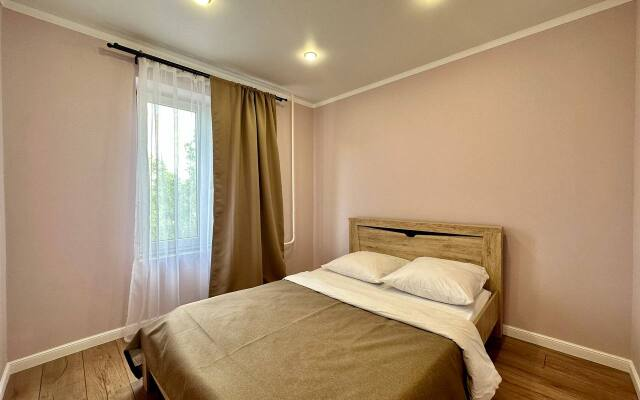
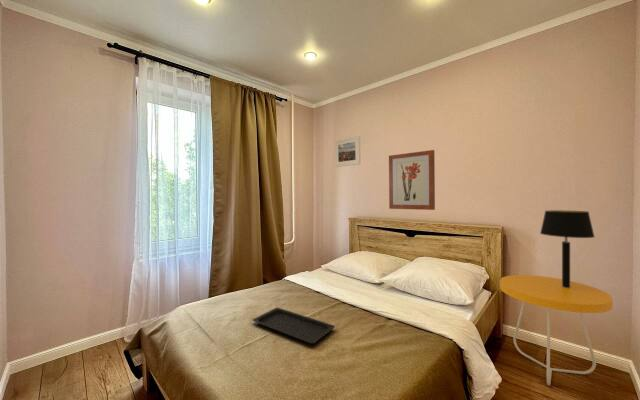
+ table lamp [539,209,596,288]
+ wall art [388,149,436,211]
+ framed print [333,135,361,168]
+ side table [499,274,614,386]
+ serving tray [252,307,336,344]
